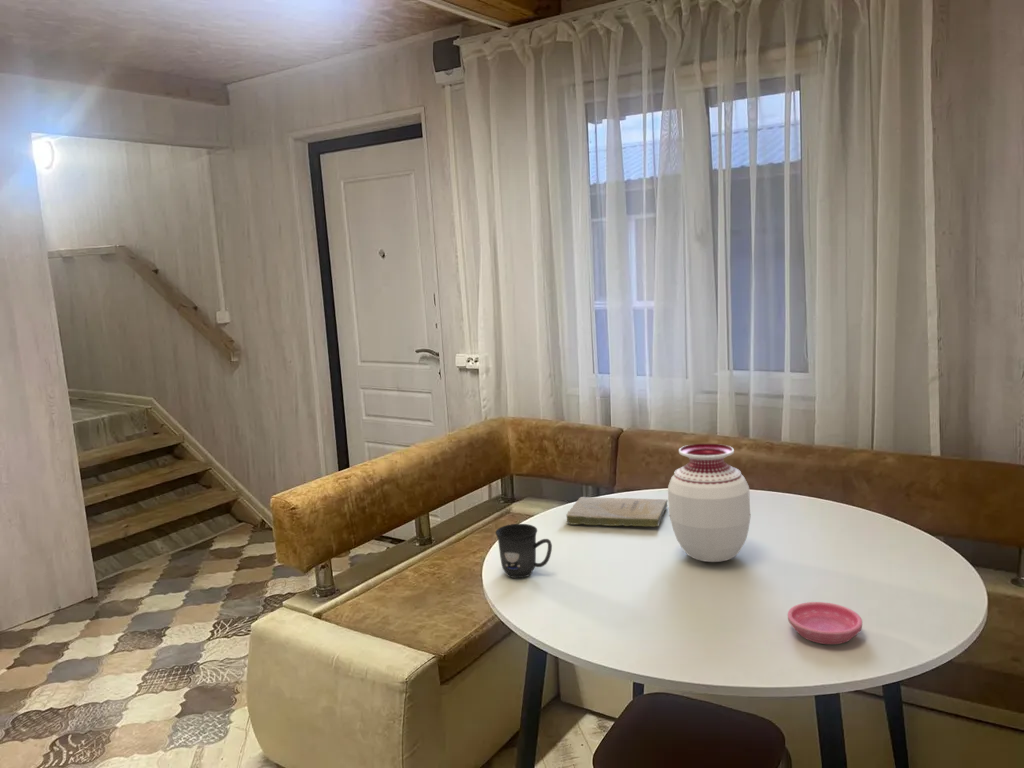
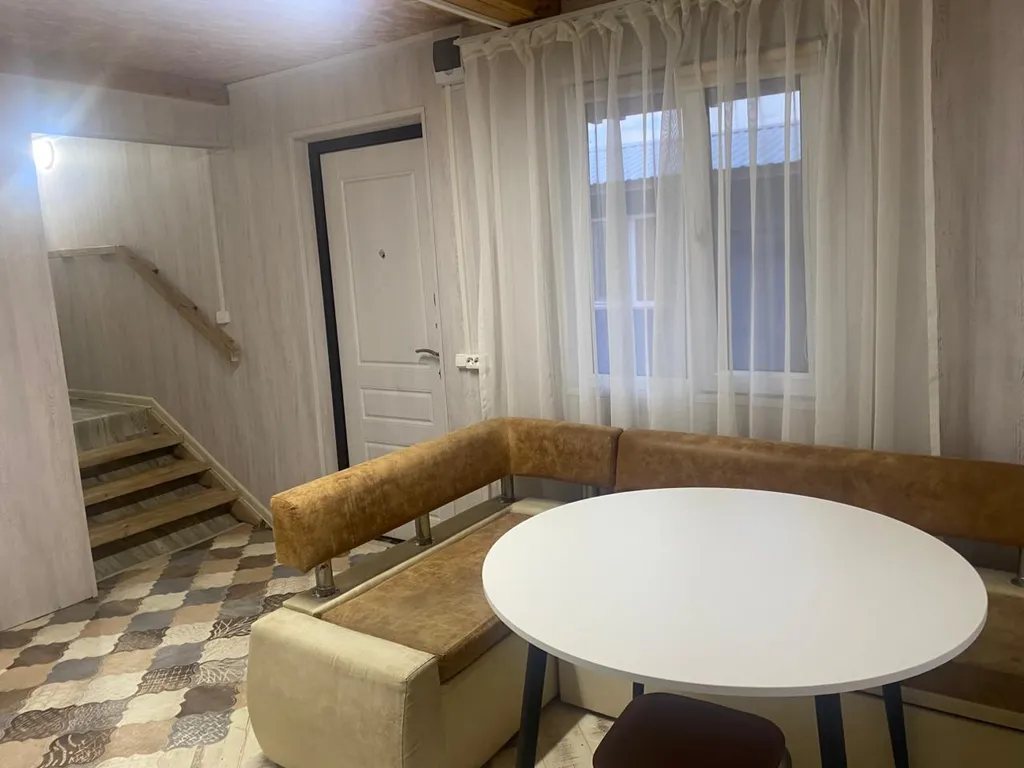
- mug [495,523,553,579]
- saucer [787,601,863,645]
- book [564,496,668,528]
- vase [667,443,751,563]
